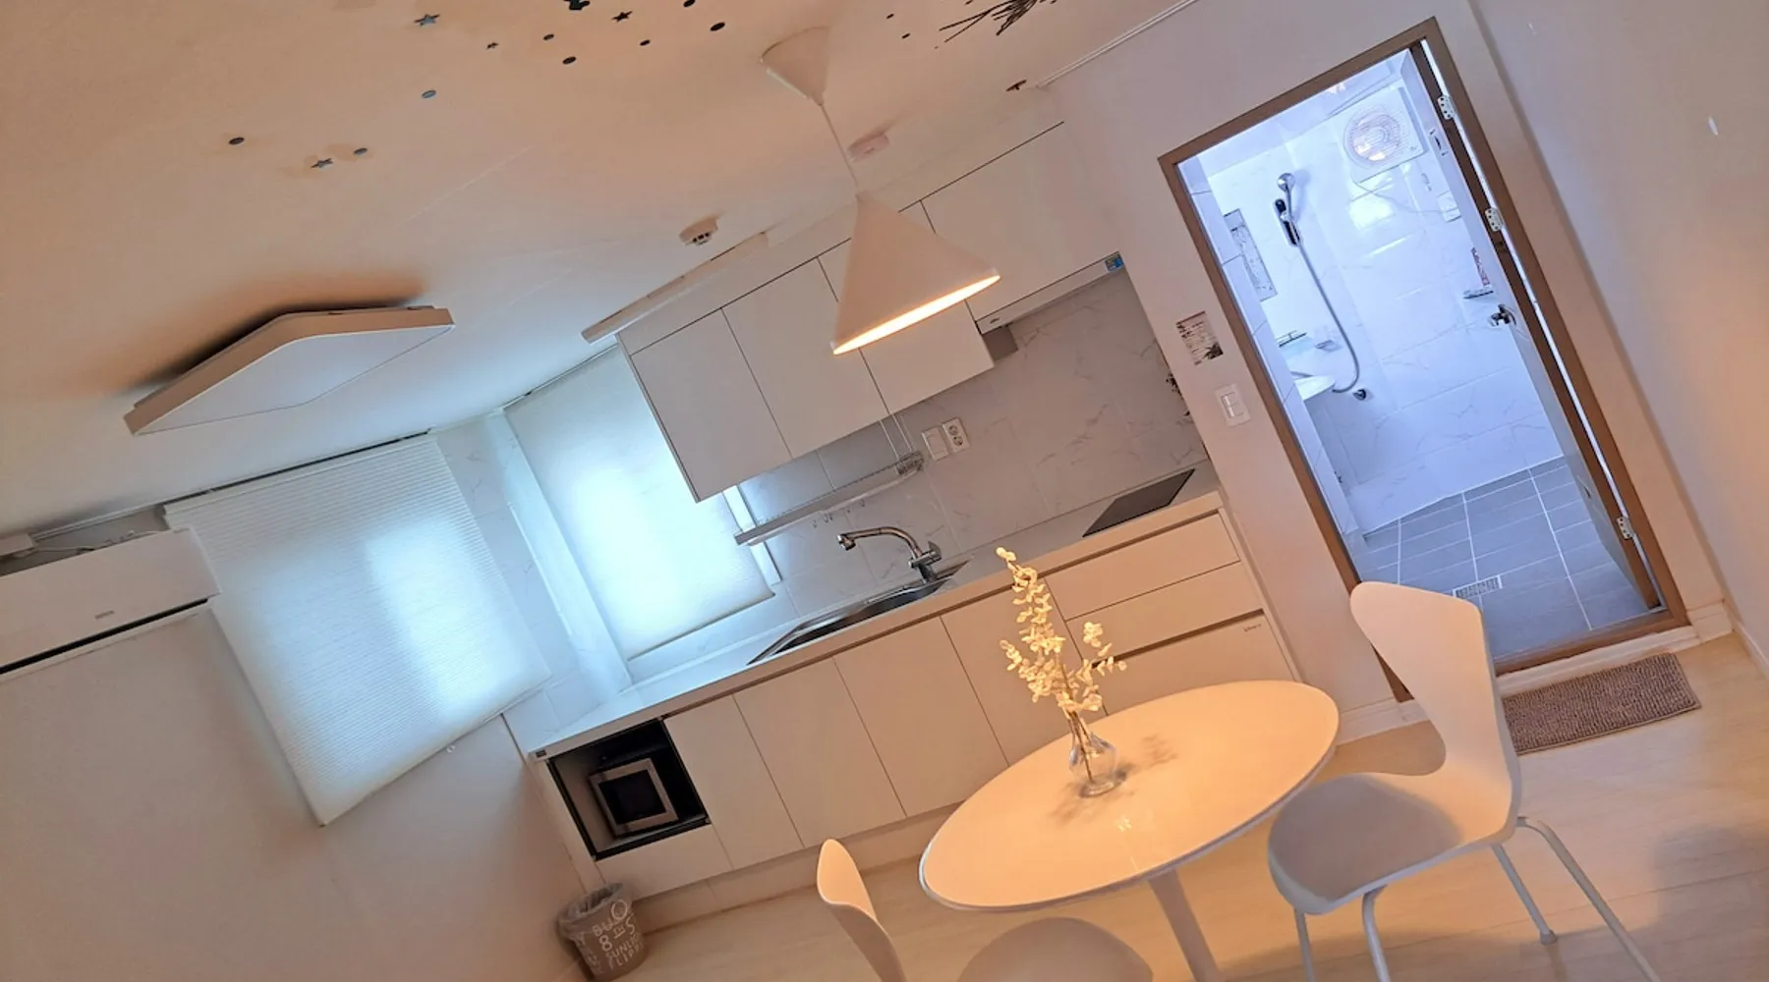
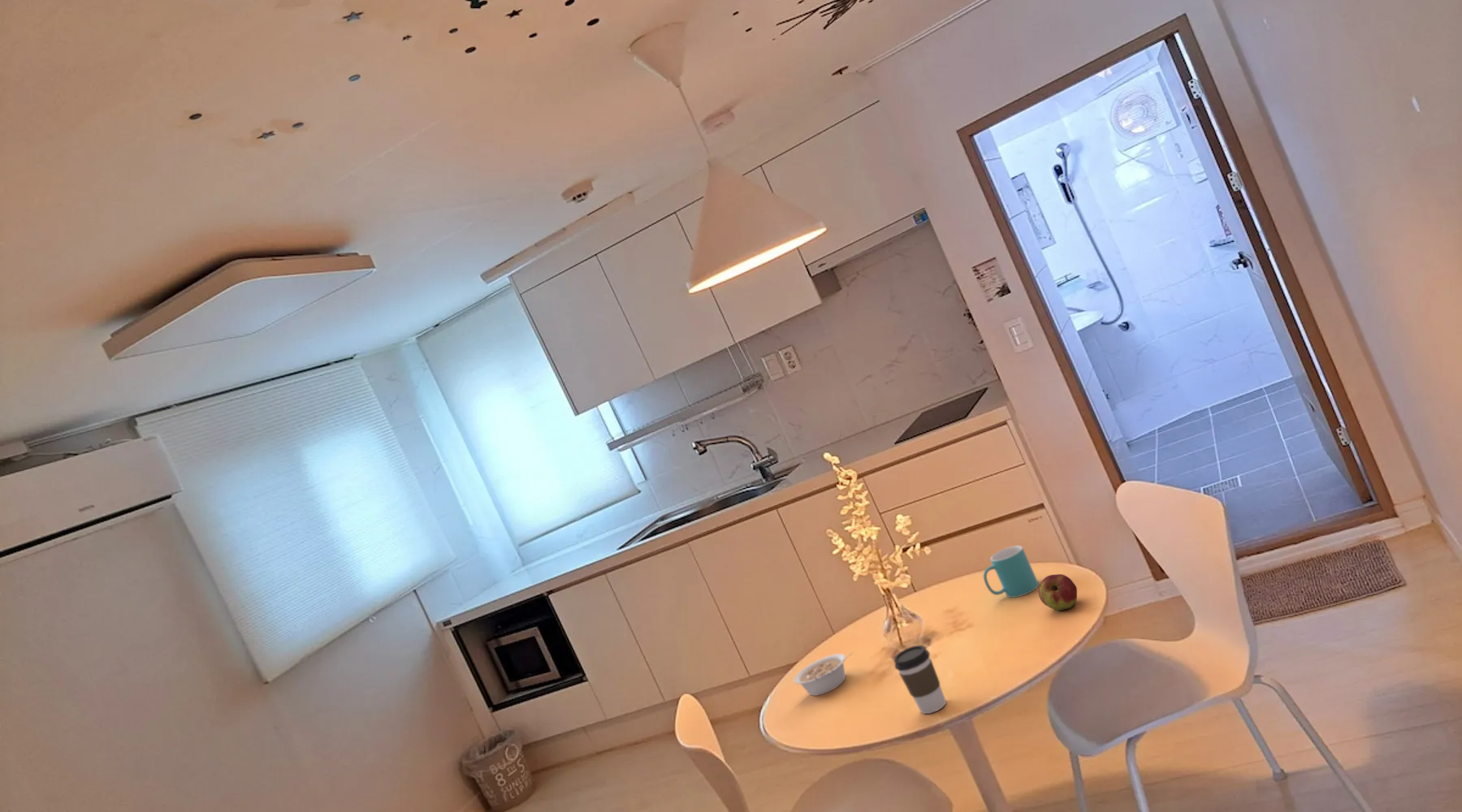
+ coffee cup [893,644,947,715]
+ legume [793,651,854,697]
+ apple [1038,573,1078,611]
+ mug [982,545,1040,598]
